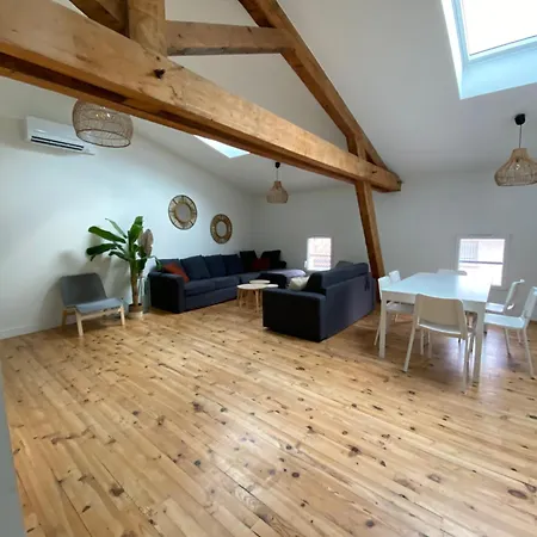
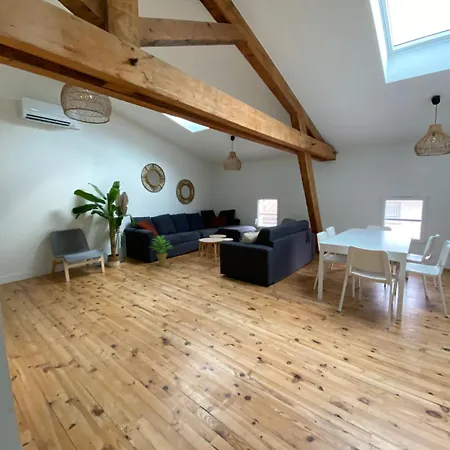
+ potted plant [149,234,173,267]
